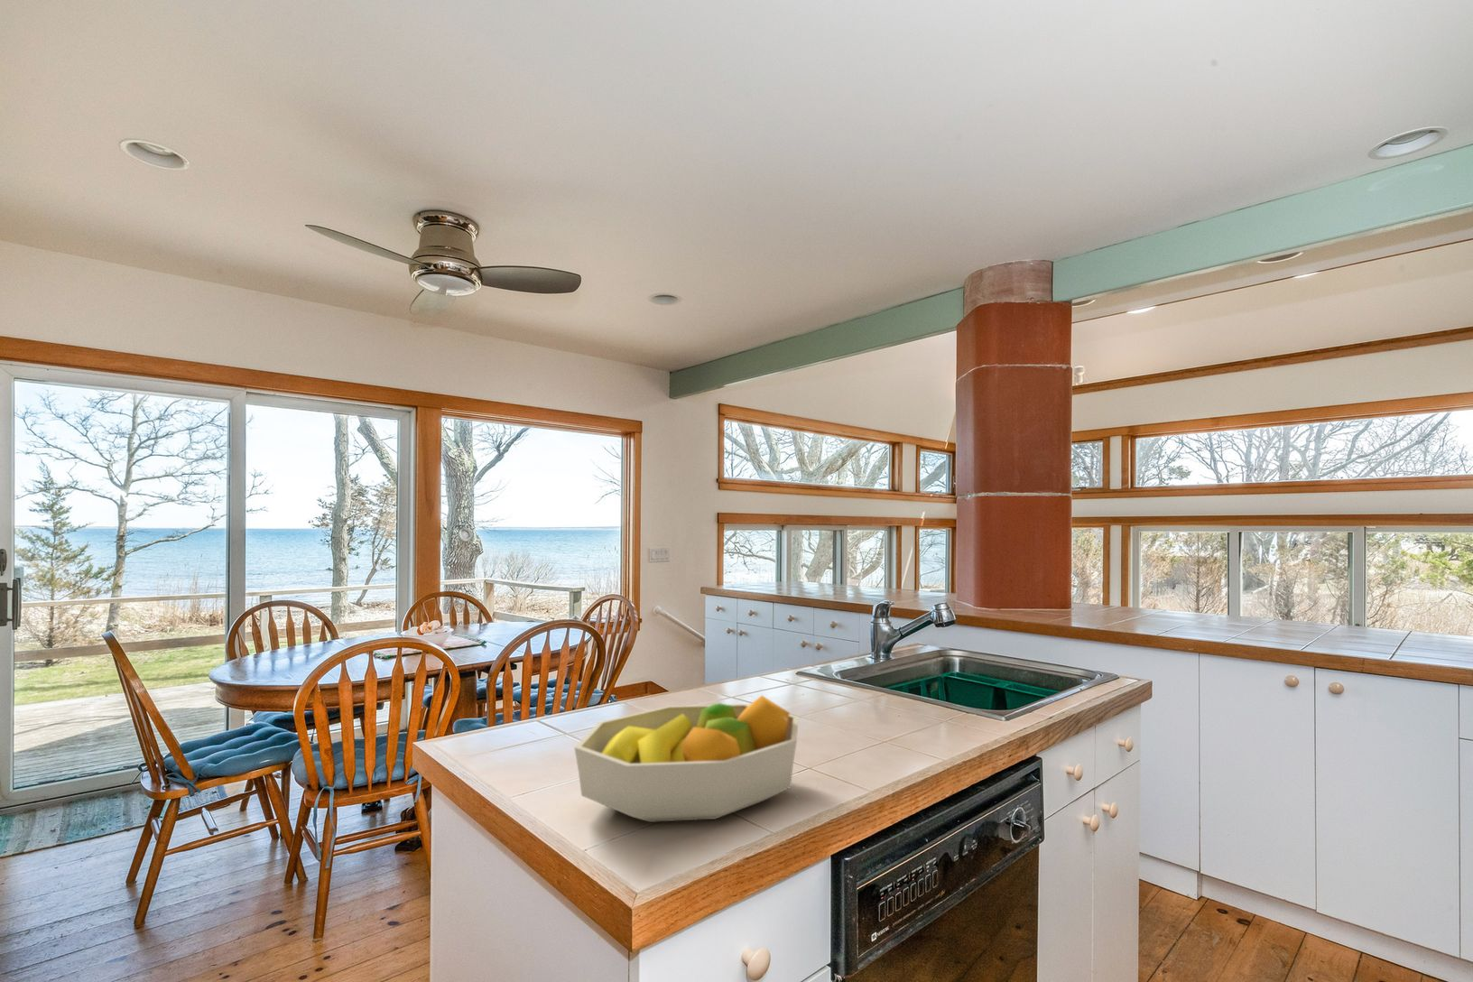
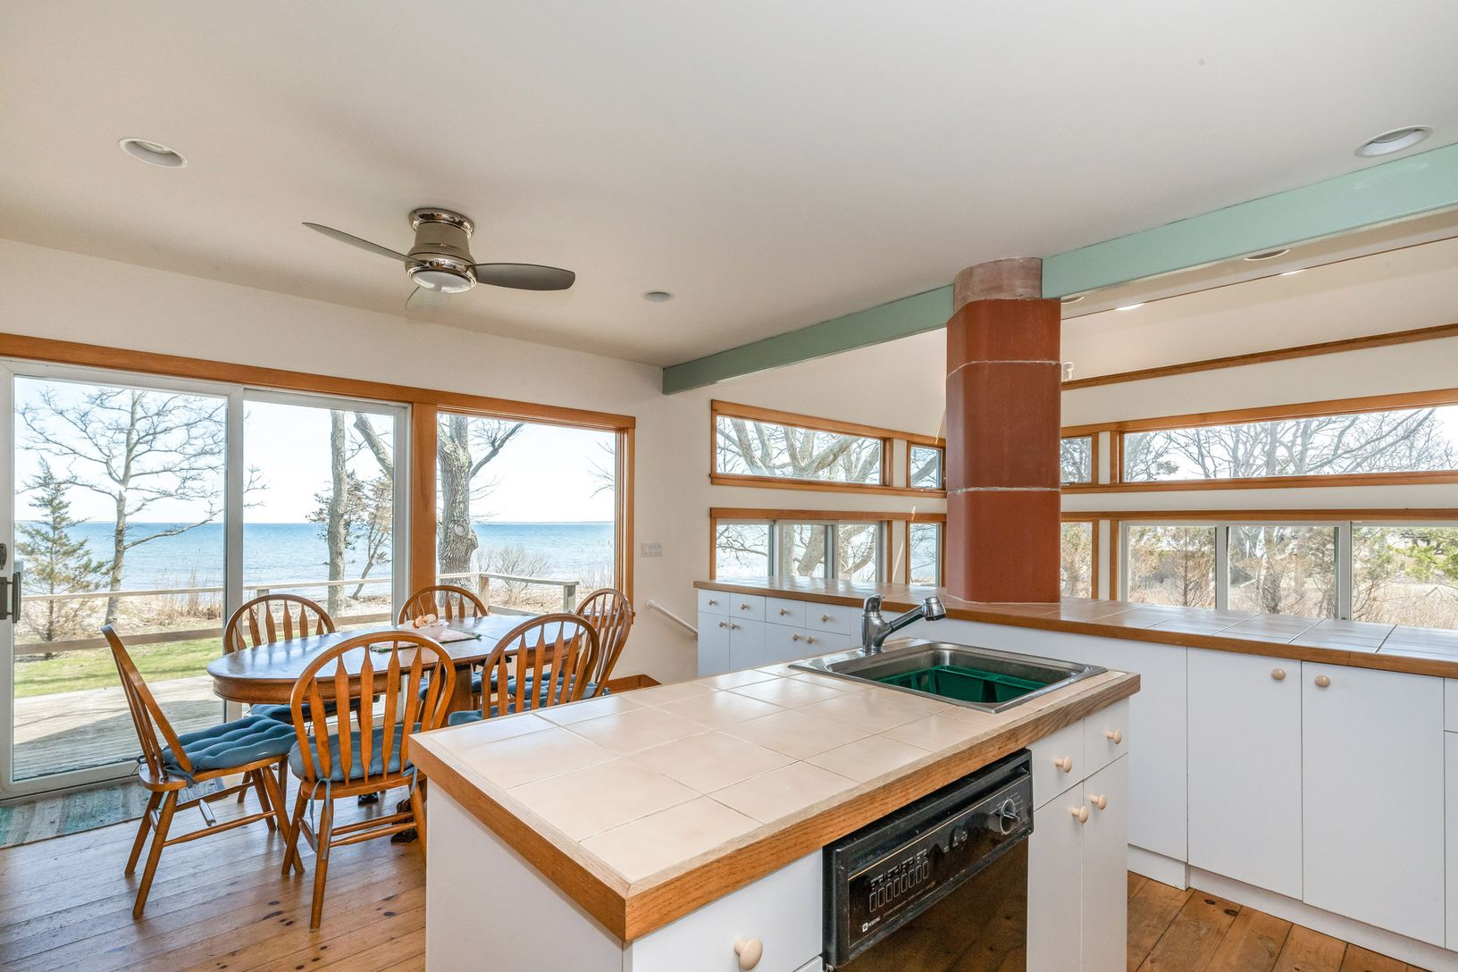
- fruit bowl [573,694,800,823]
